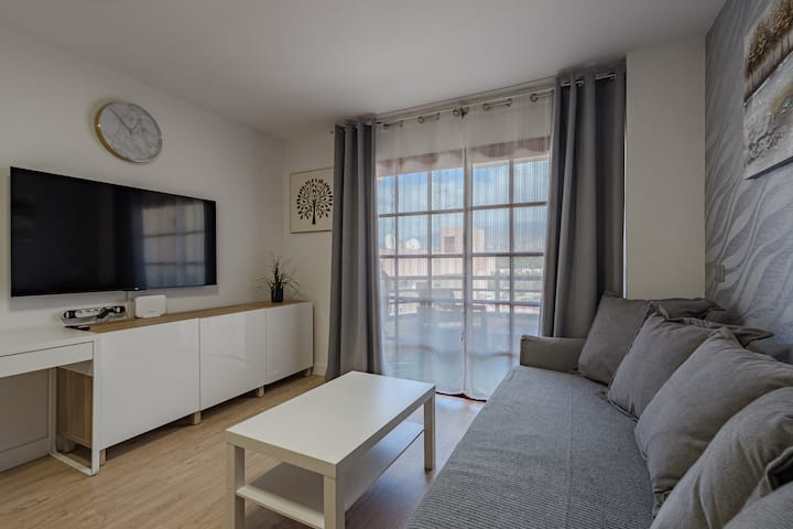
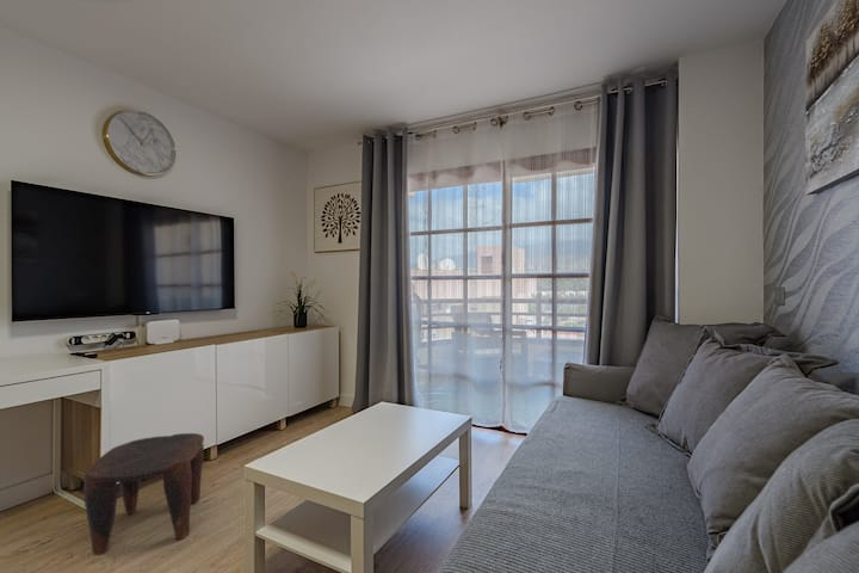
+ stool [82,432,205,556]
